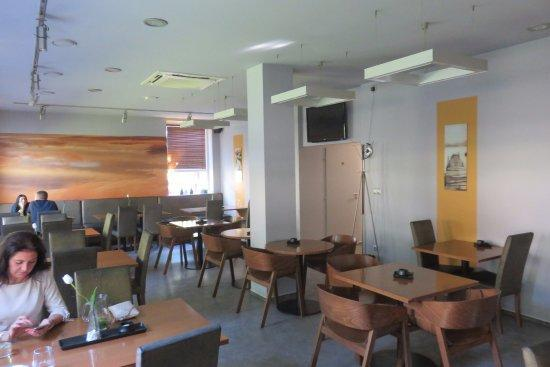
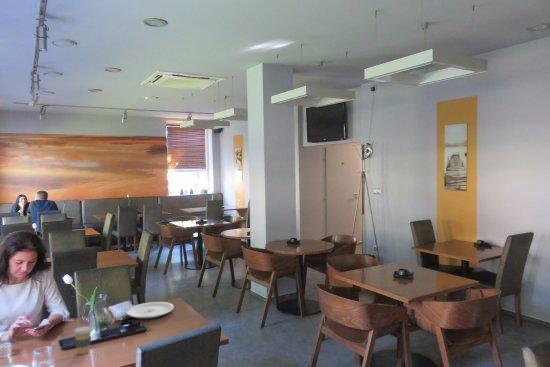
+ coffee cup [72,325,93,355]
+ plate [125,301,175,320]
